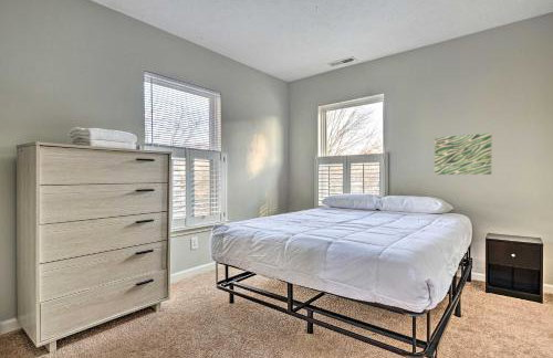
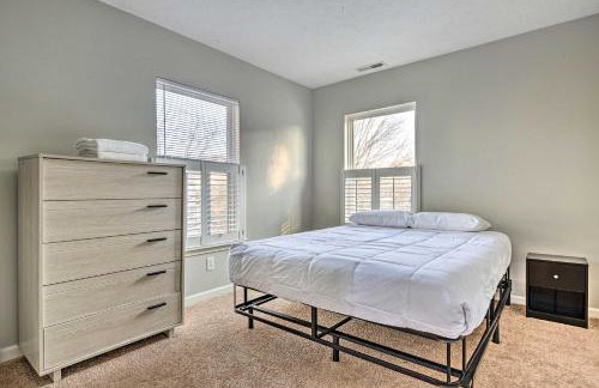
- wall art [434,133,492,176]
